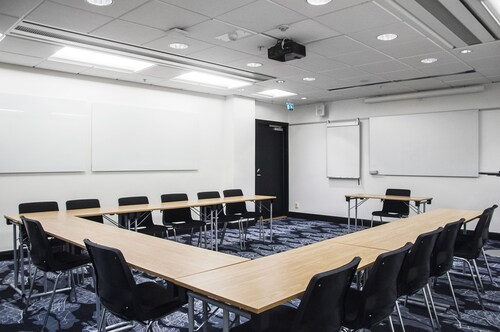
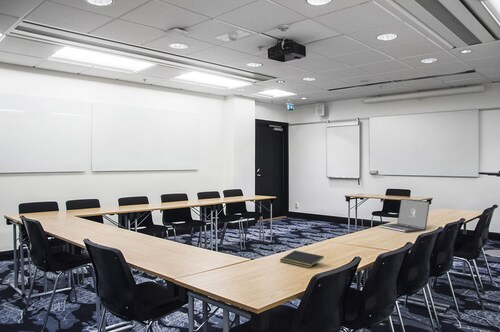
+ notepad [279,250,325,269]
+ laptop [378,198,431,233]
